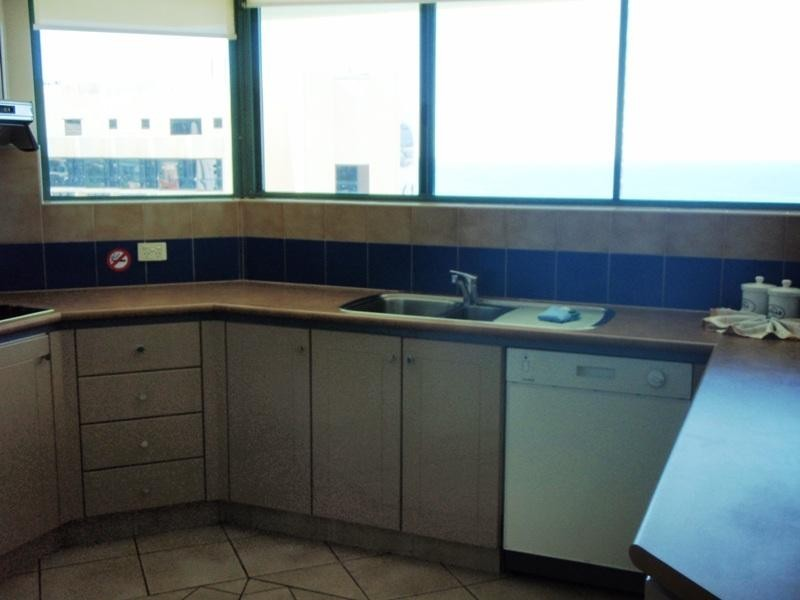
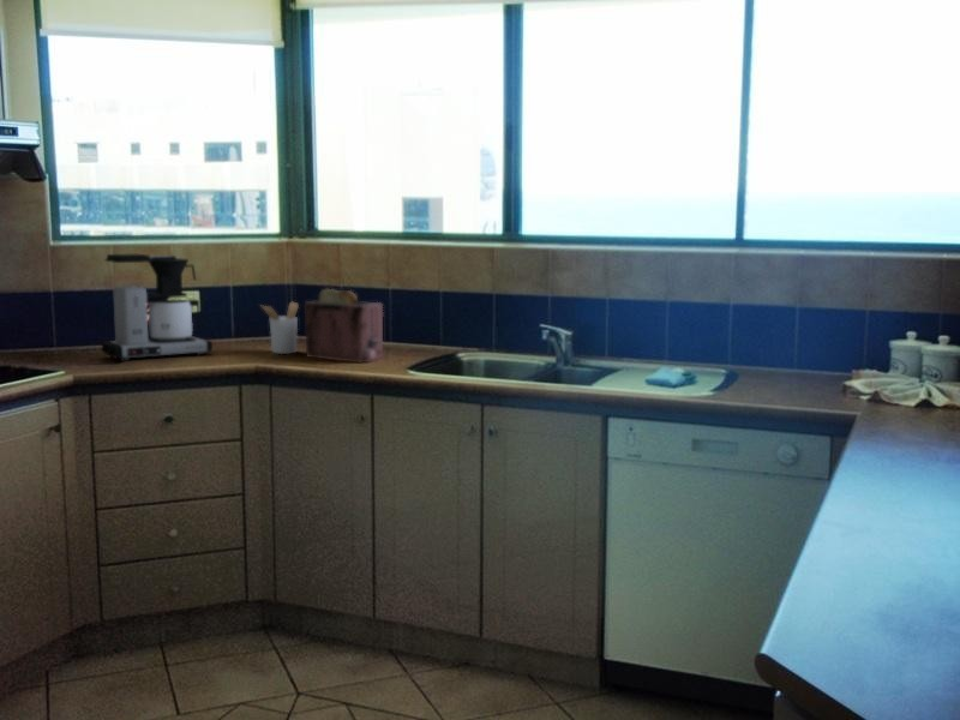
+ toaster [304,288,384,364]
+ coffee maker [101,253,214,362]
+ utensil holder [258,301,300,355]
